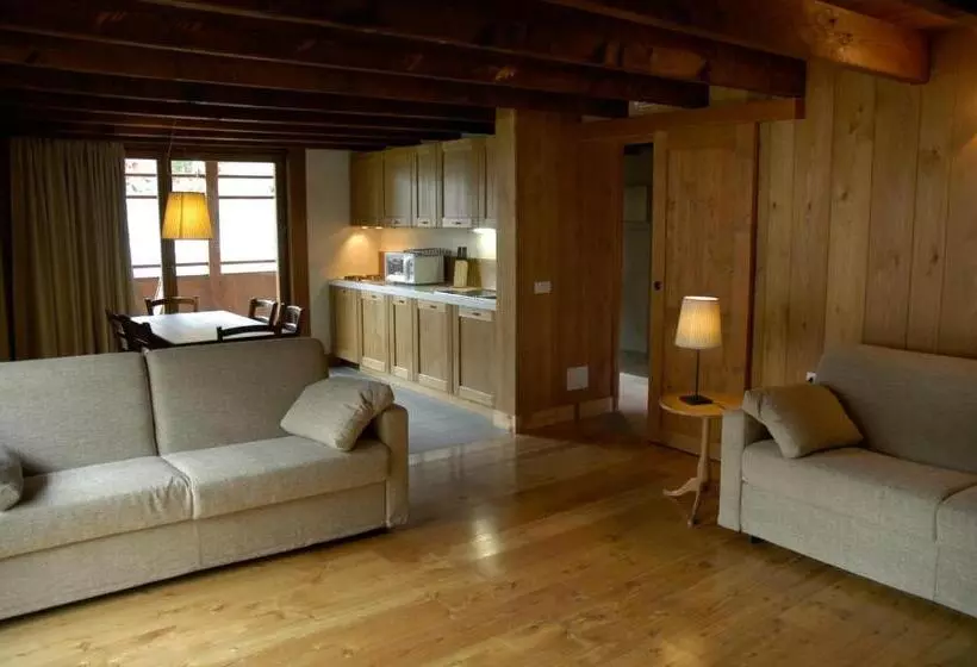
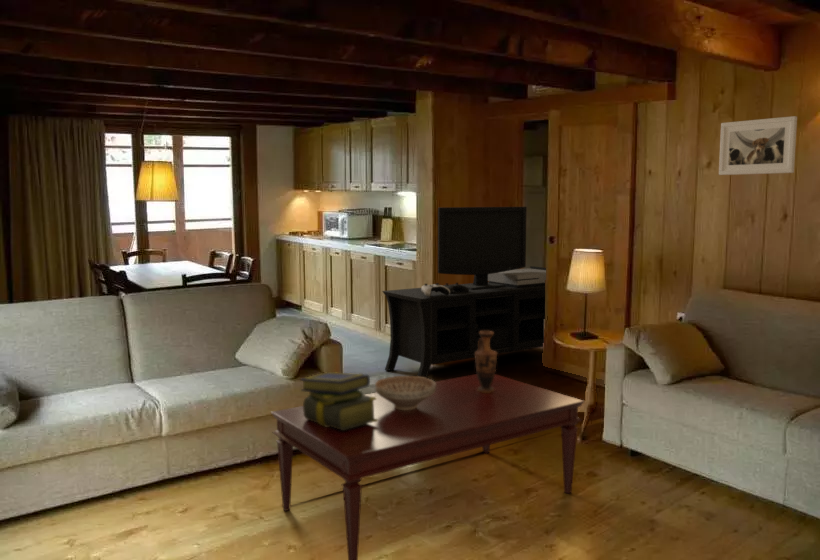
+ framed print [718,115,798,176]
+ stack of books [299,371,377,430]
+ decorative bowl [374,375,436,410]
+ media console [381,206,547,378]
+ coffee table [270,373,585,560]
+ vase [475,331,498,393]
